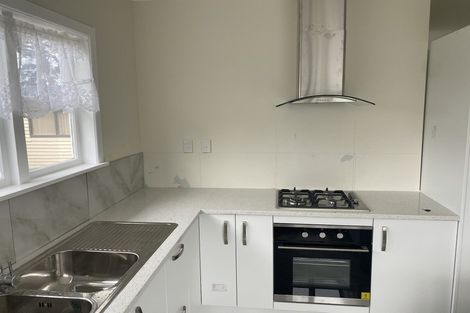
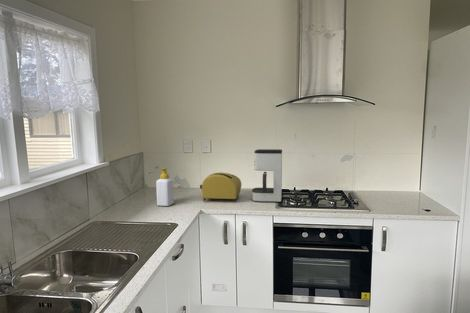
+ toaster [199,171,242,203]
+ coffee maker [251,148,283,203]
+ soap bottle [155,167,175,207]
